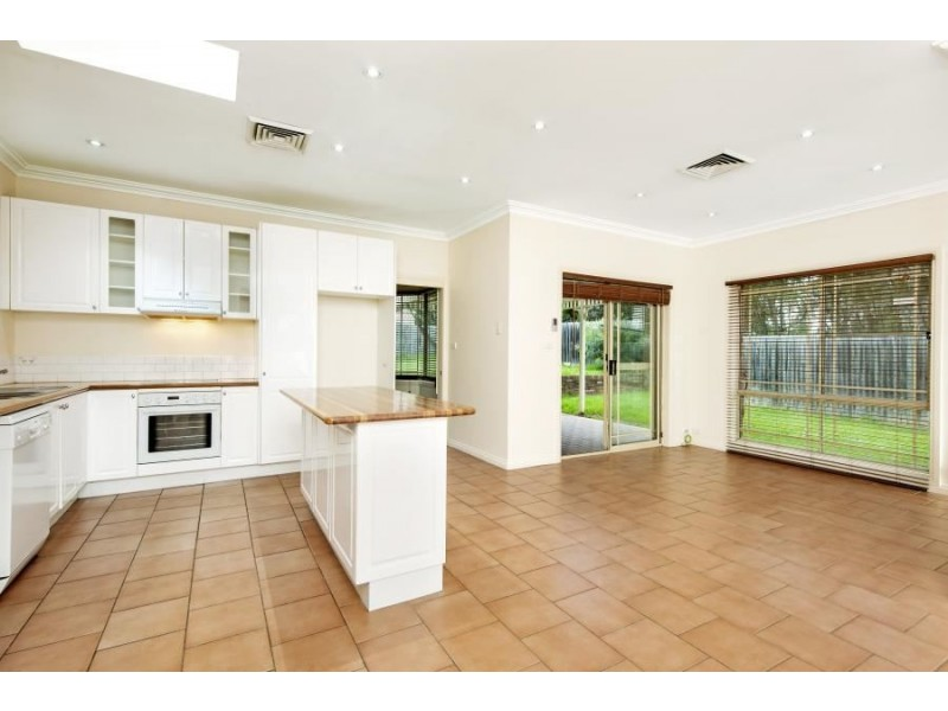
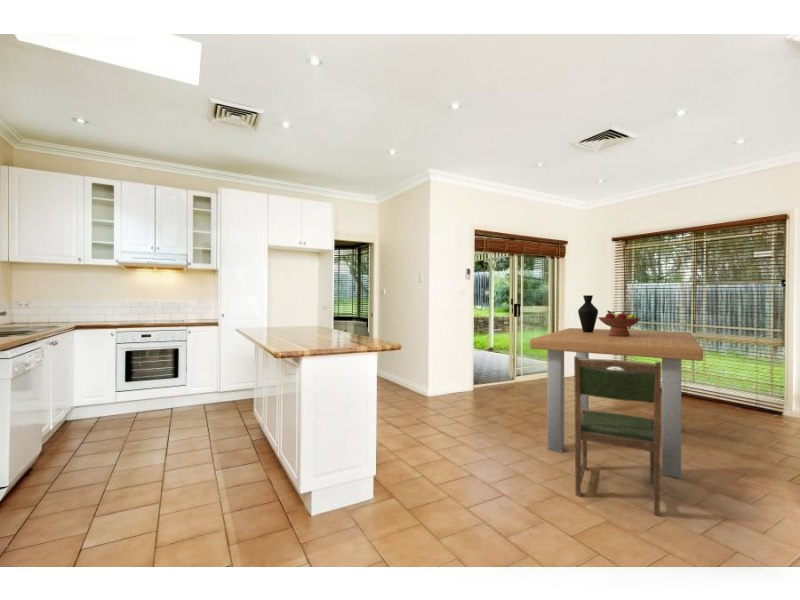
+ vase [577,294,599,333]
+ dining chair [573,355,662,517]
+ fruit bowl [597,310,642,336]
+ dining table [529,327,704,480]
